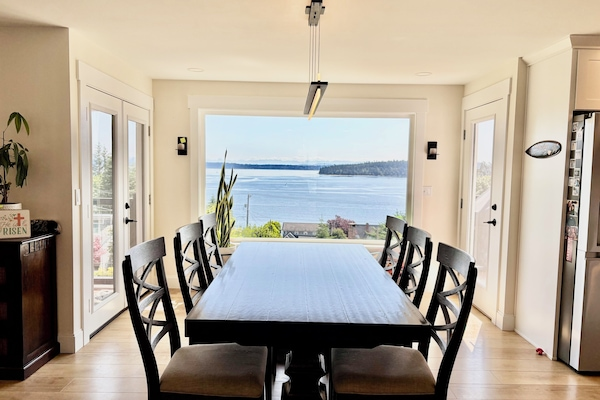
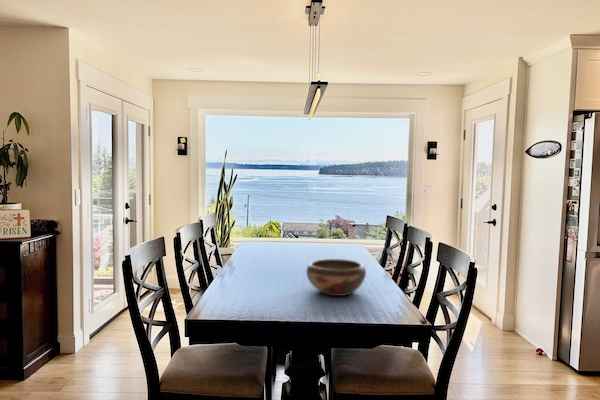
+ decorative bowl [305,258,367,297]
